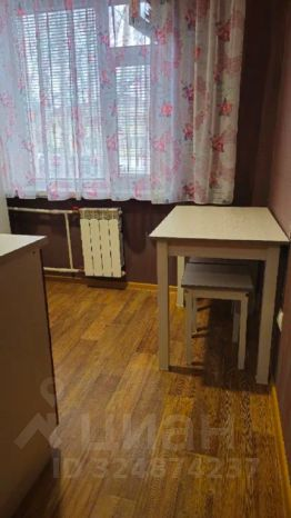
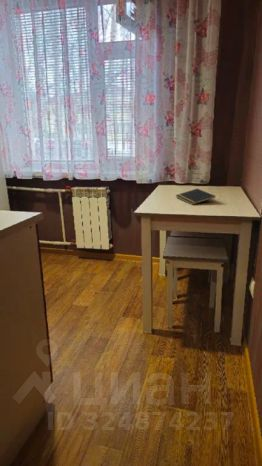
+ notepad [175,188,216,206]
